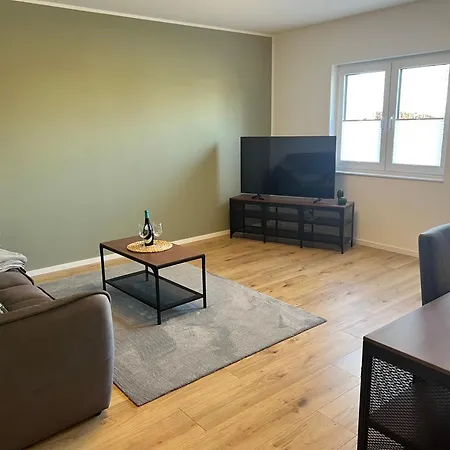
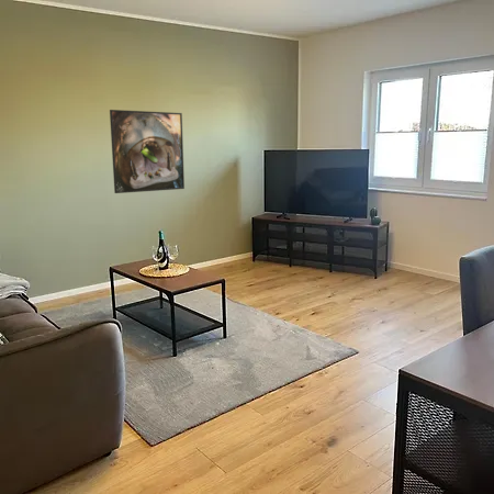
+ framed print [109,109,186,194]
